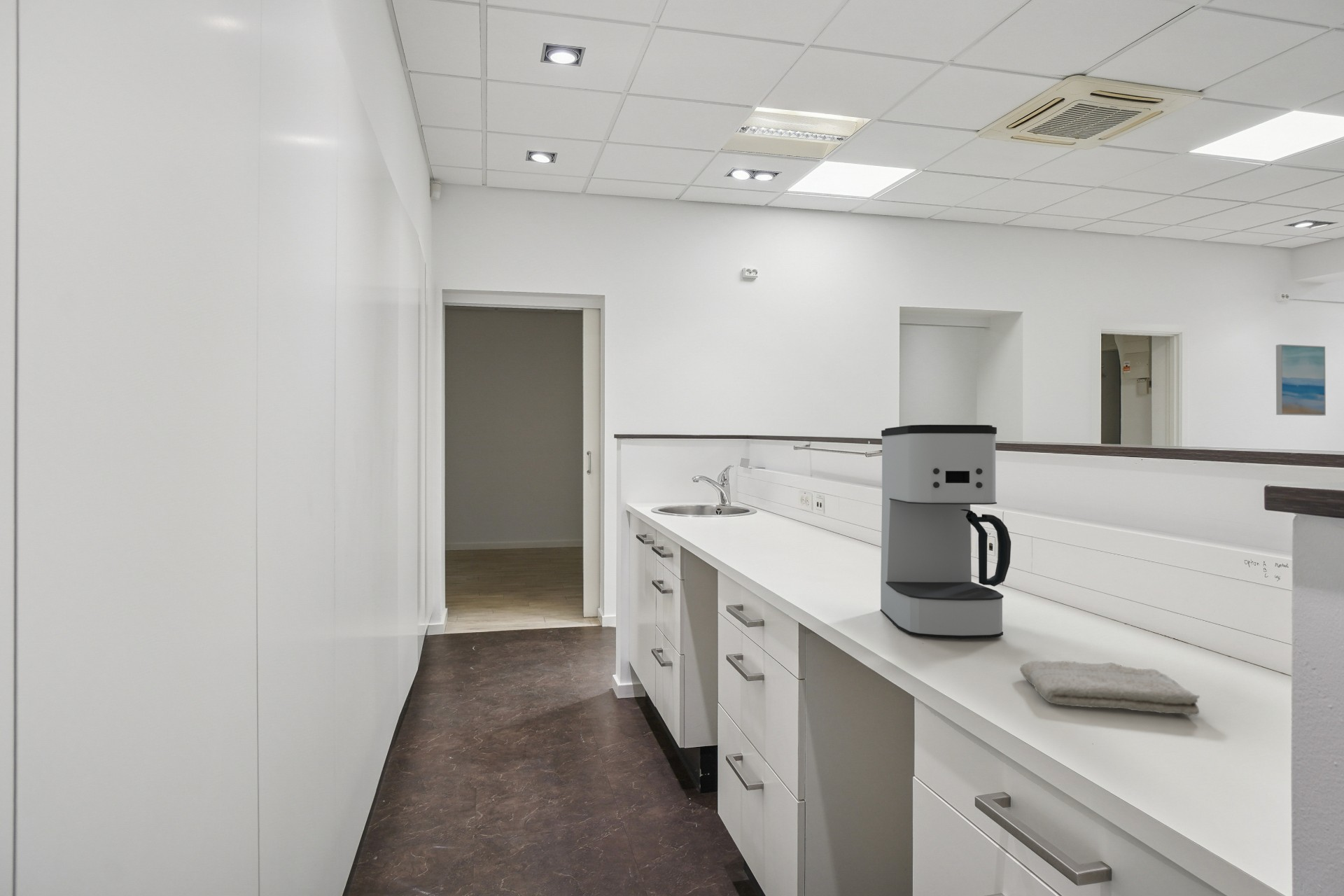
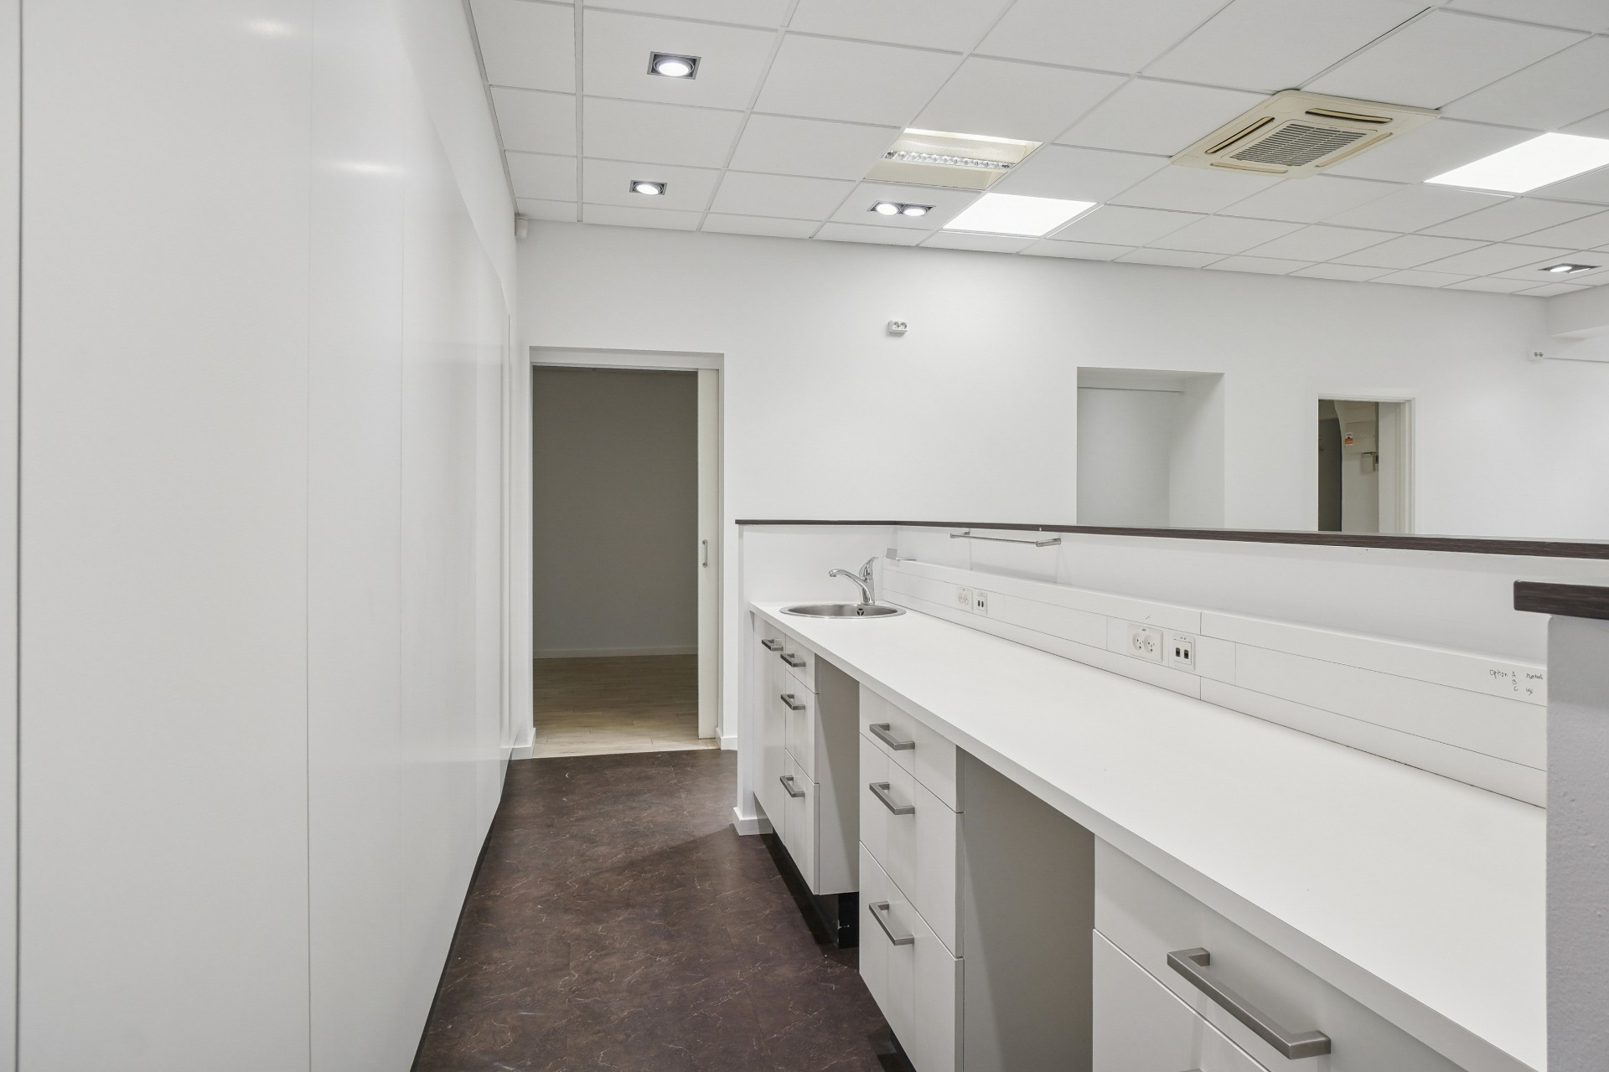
- coffee maker [880,424,1012,639]
- washcloth [1019,659,1201,716]
- wall art [1275,344,1327,416]
